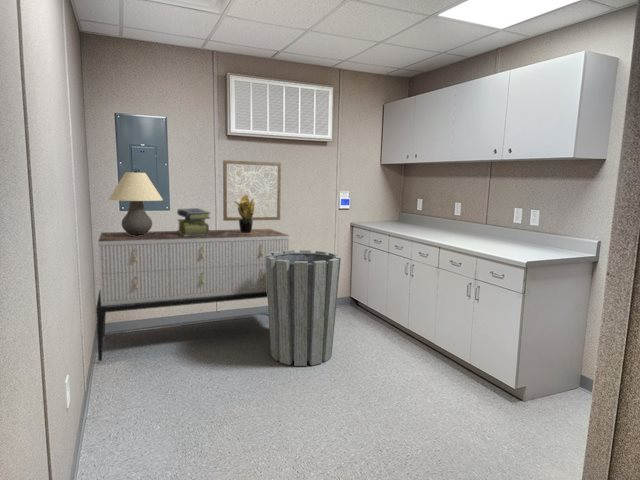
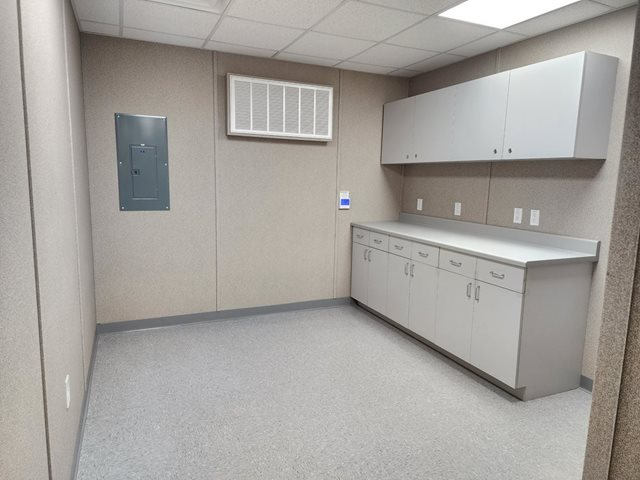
- trash can [265,249,342,367]
- sideboard [95,228,290,362]
- wall art [222,159,282,222]
- table lamp [107,171,164,236]
- potted plant [230,194,256,233]
- stack of books [176,207,212,236]
